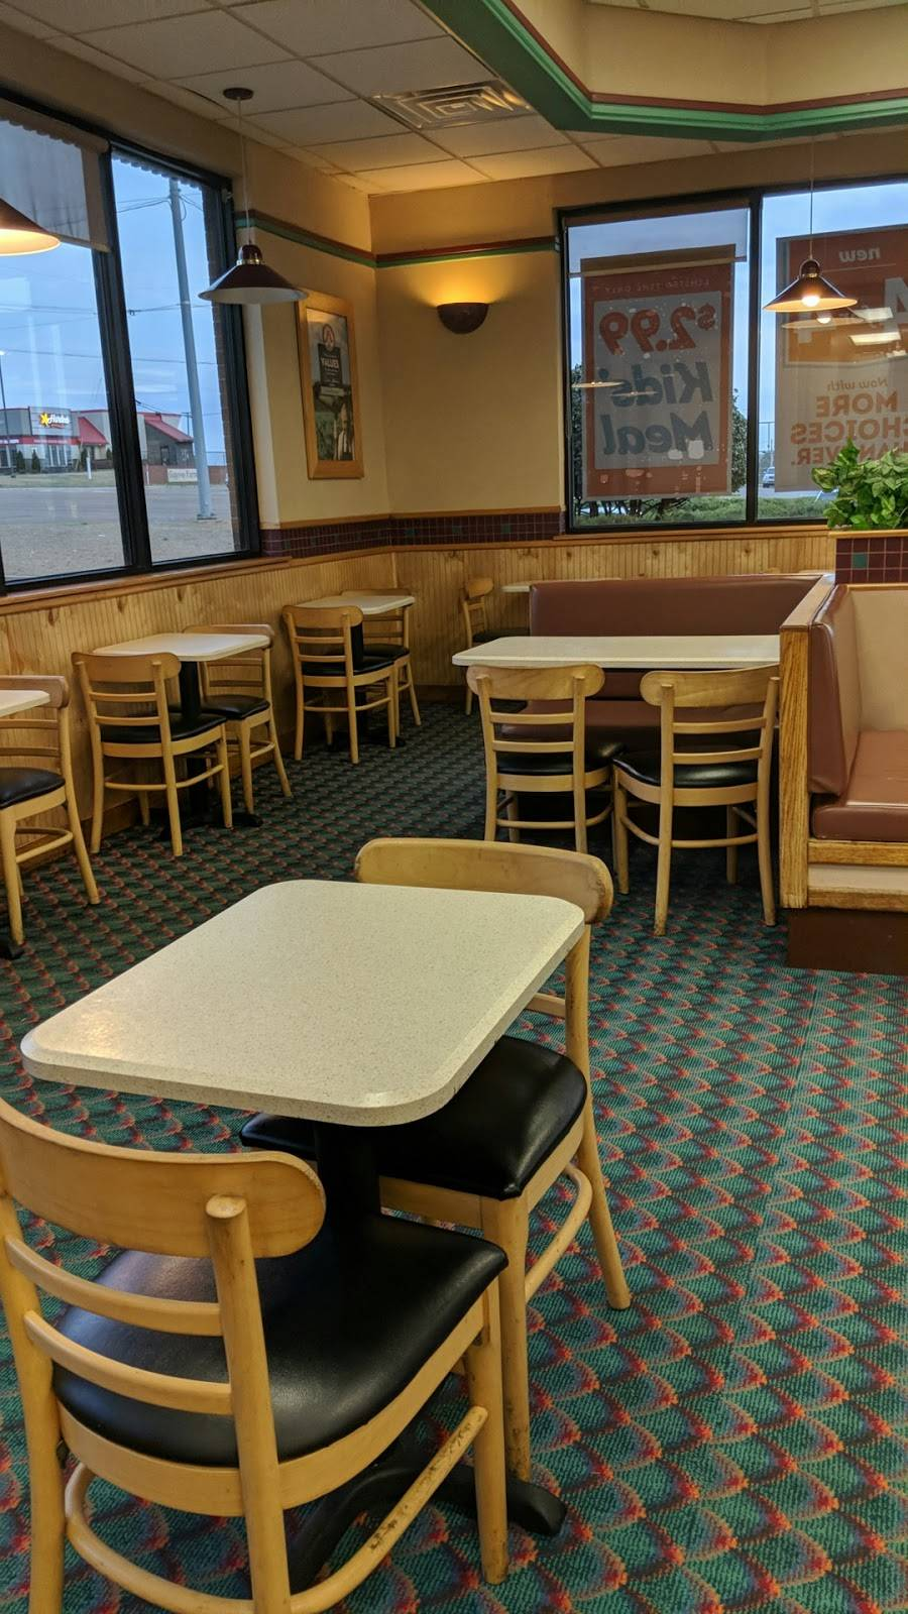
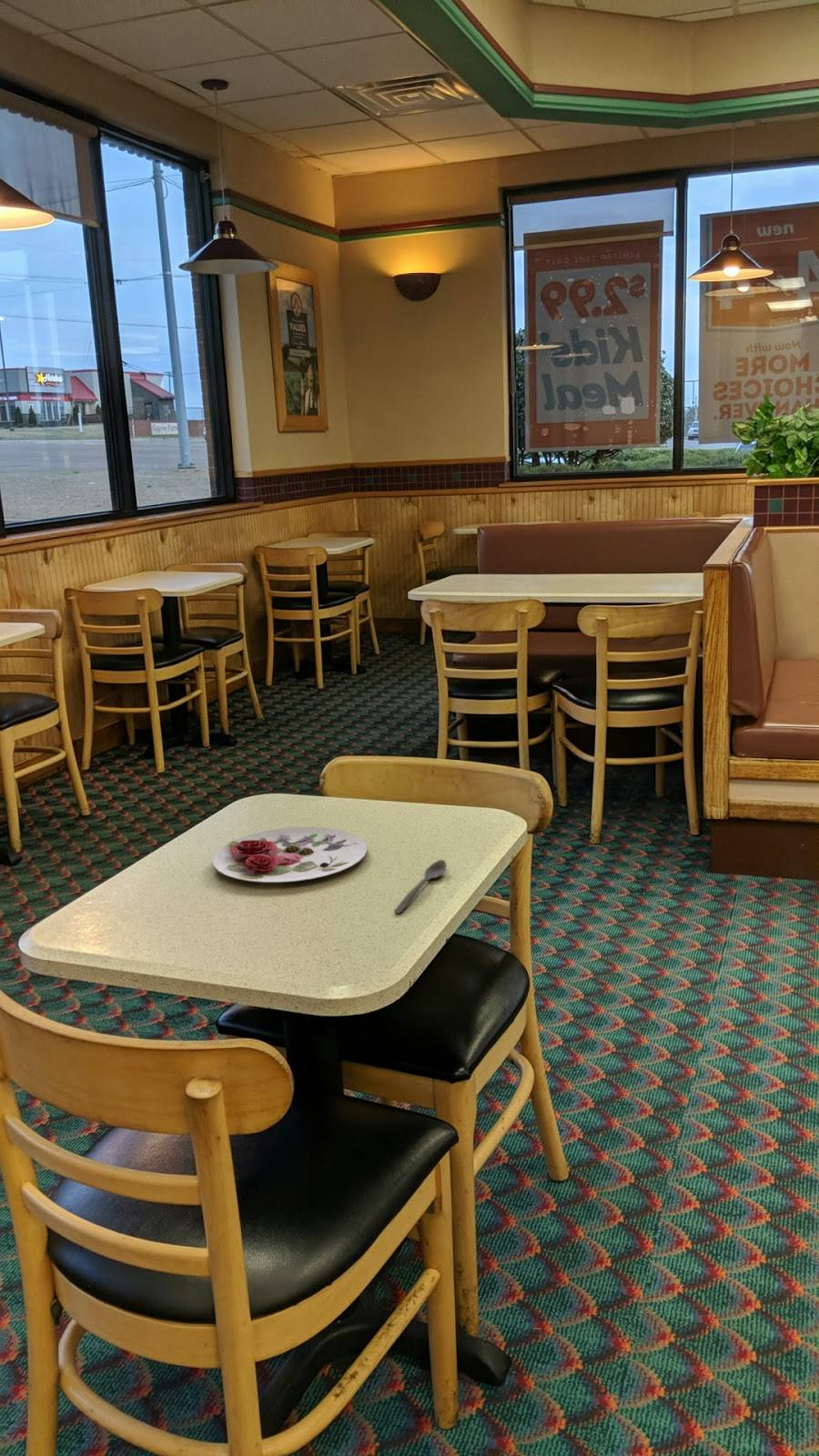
+ plate [211,826,368,884]
+ spoon [393,859,448,914]
